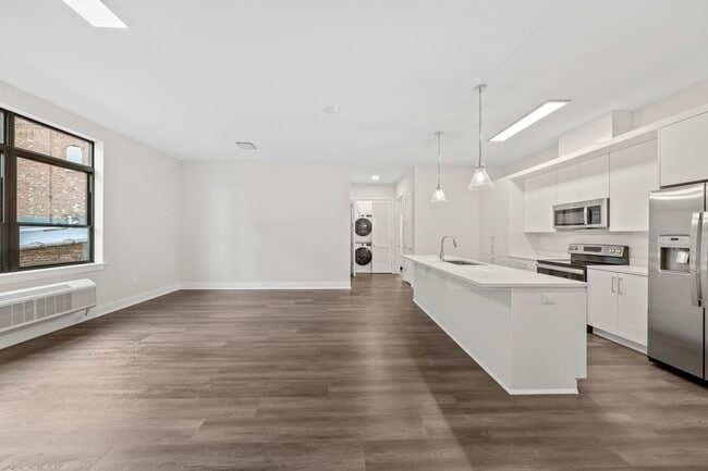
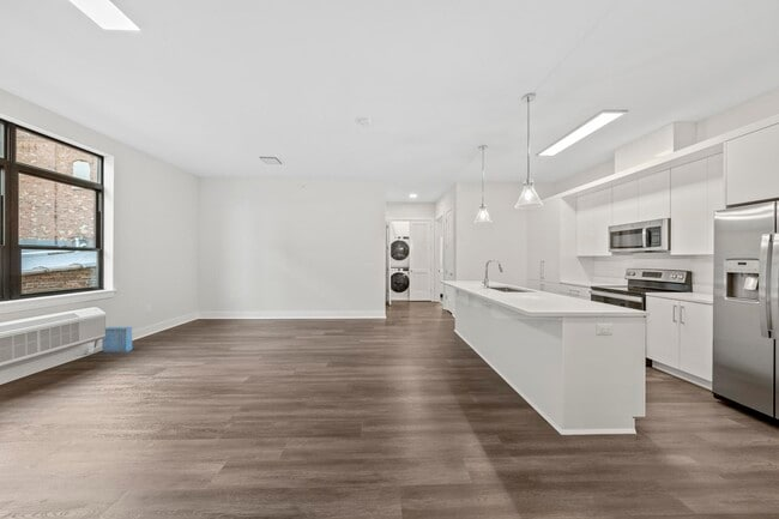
+ storage bin [84,326,133,355]
